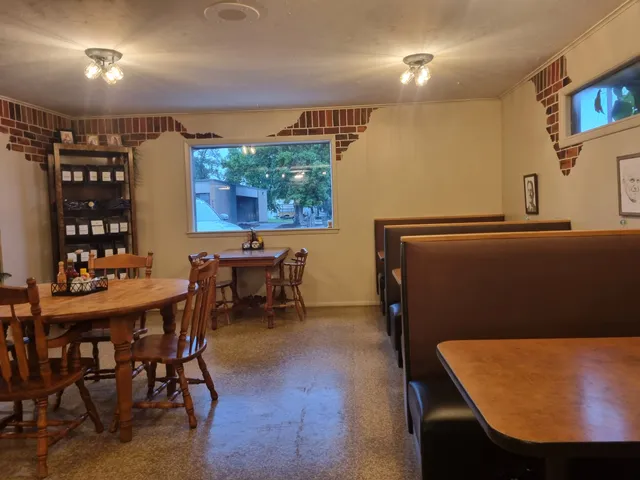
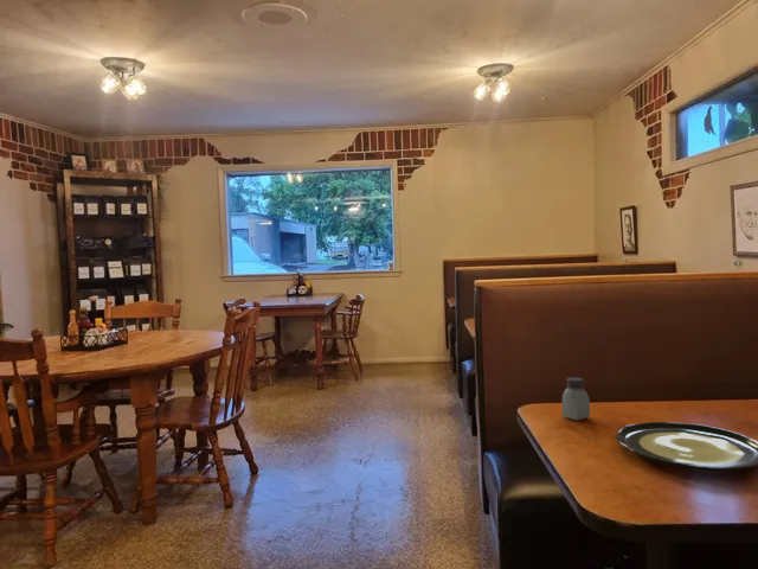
+ saltshaker [561,377,591,422]
+ plate [615,421,758,472]
